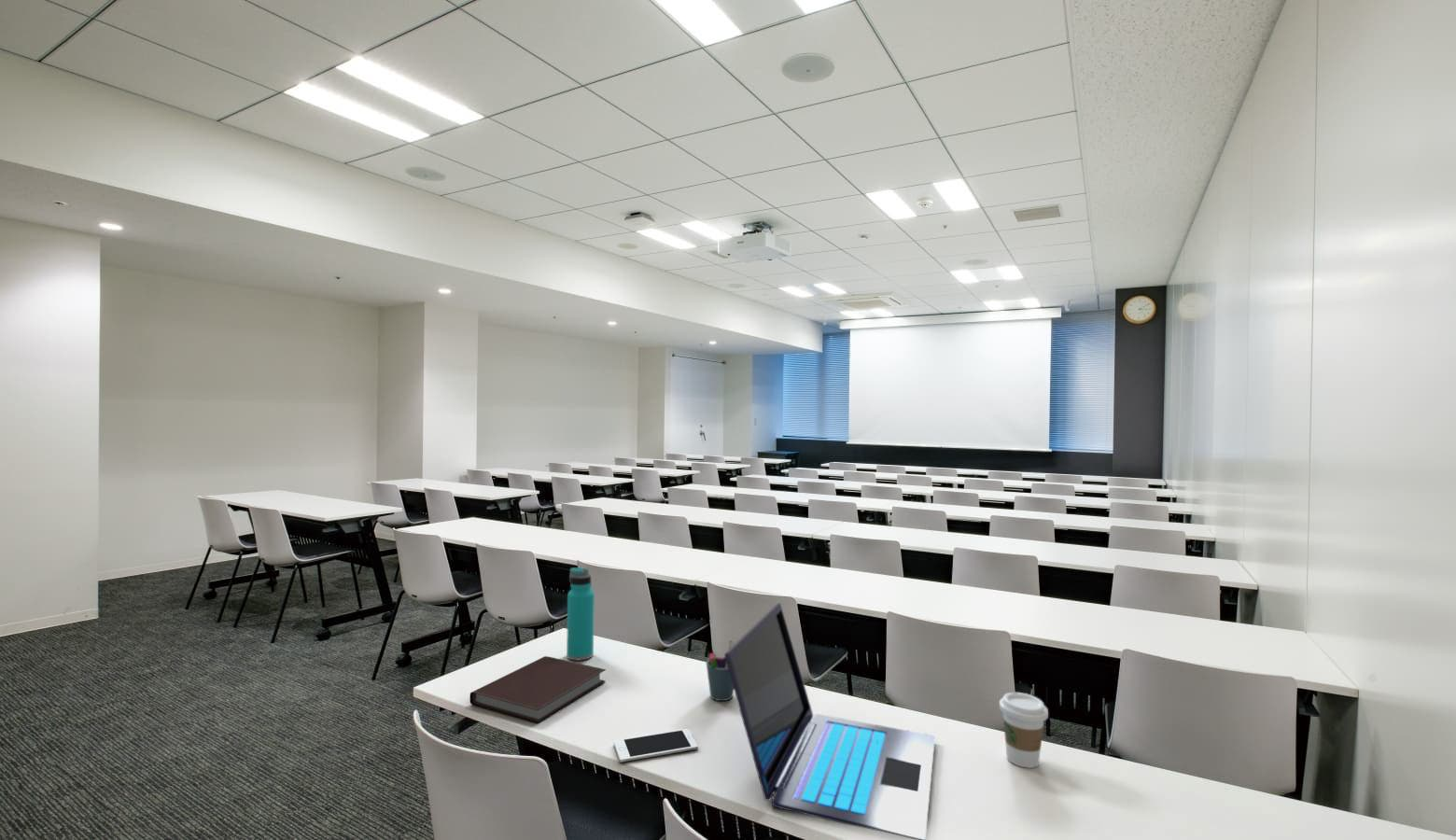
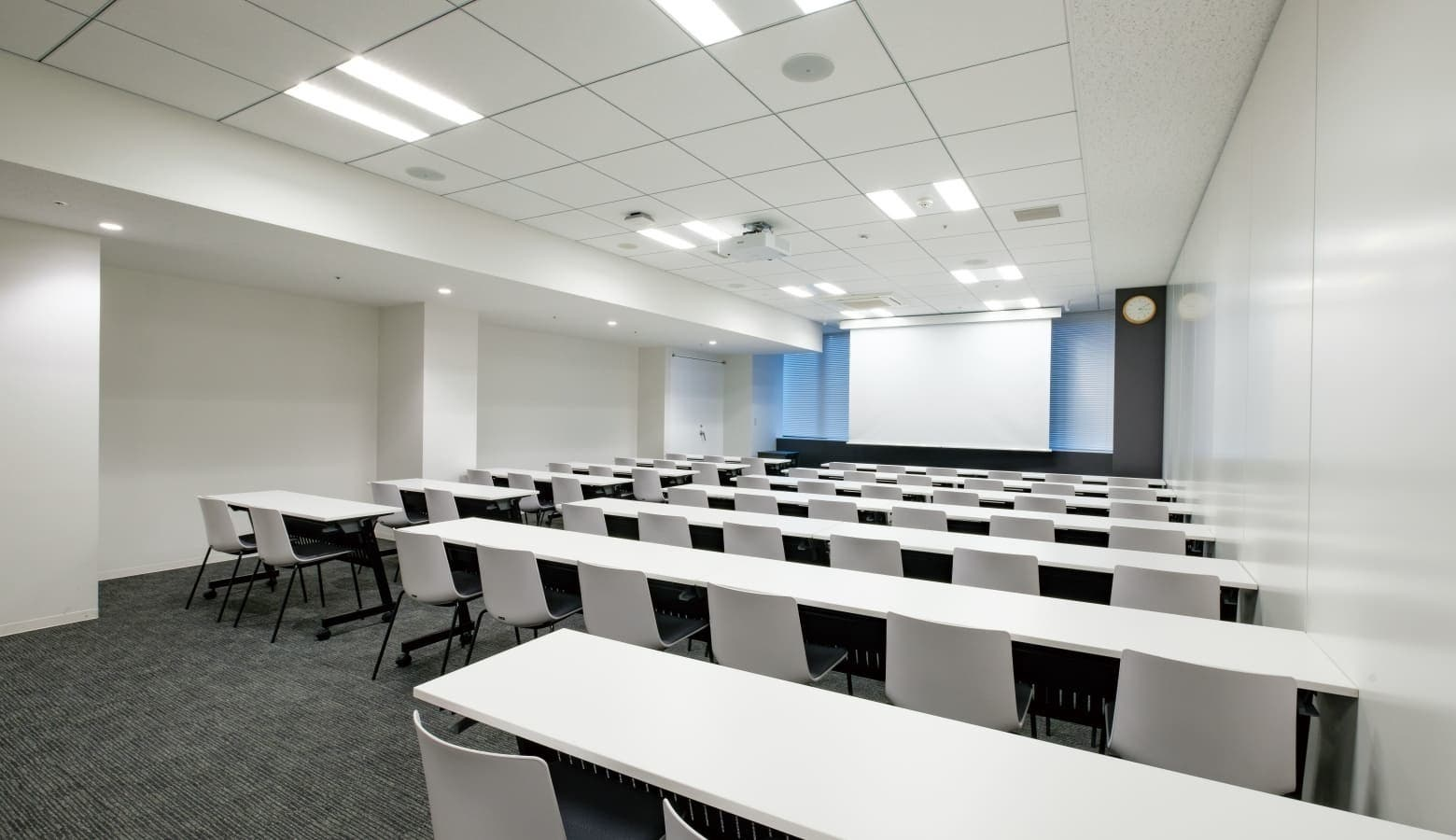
- pen holder [705,638,735,702]
- laptop [723,602,936,840]
- cell phone [613,728,699,763]
- notebook [469,655,607,724]
- water bottle [566,567,595,662]
- coffee cup [999,692,1049,769]
